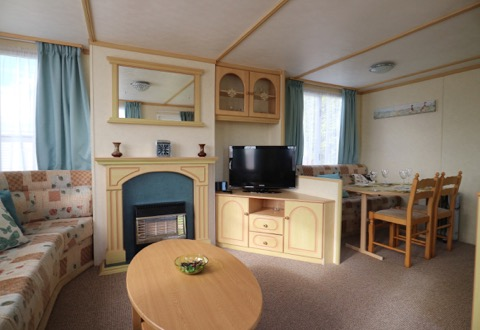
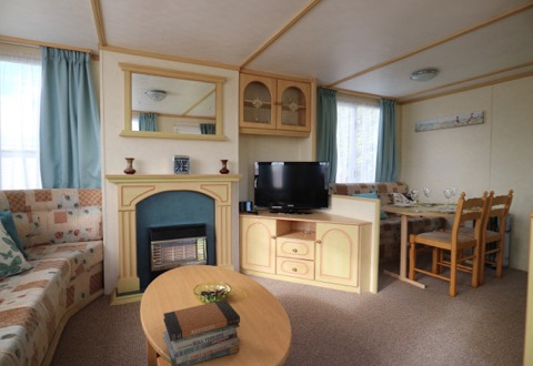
+ book stack [162,298,241,366]
